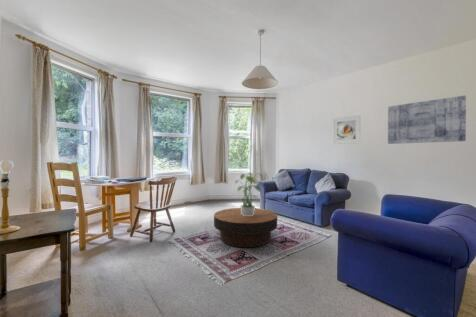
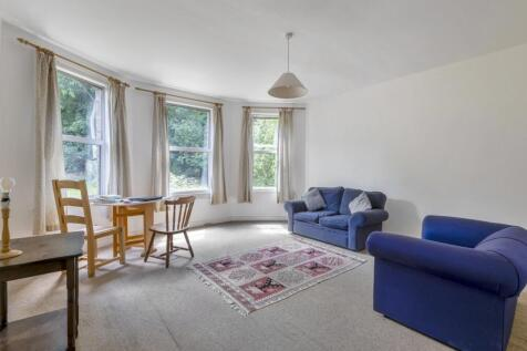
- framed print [332,114,361,145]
- wall art [387,95,467,145]
- potted plant [234,172,264,216]
- coffee table [213,207,278,248]
